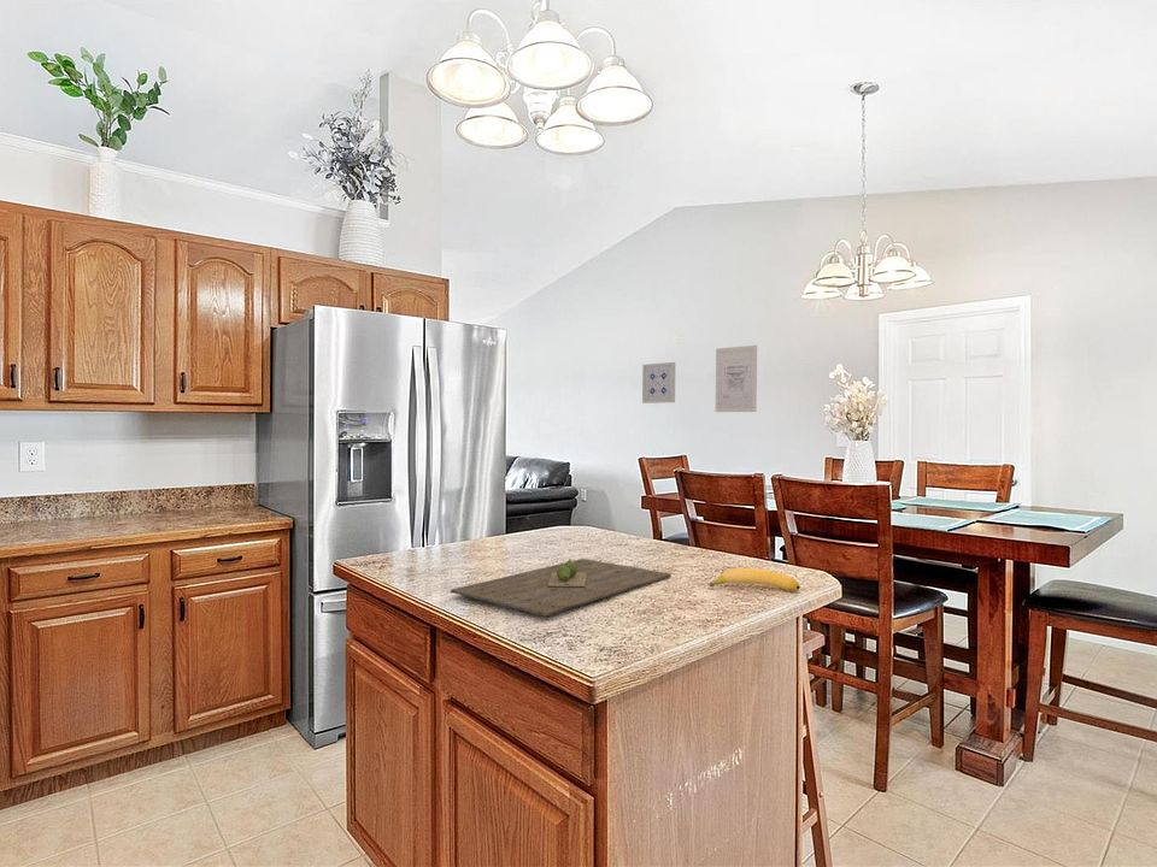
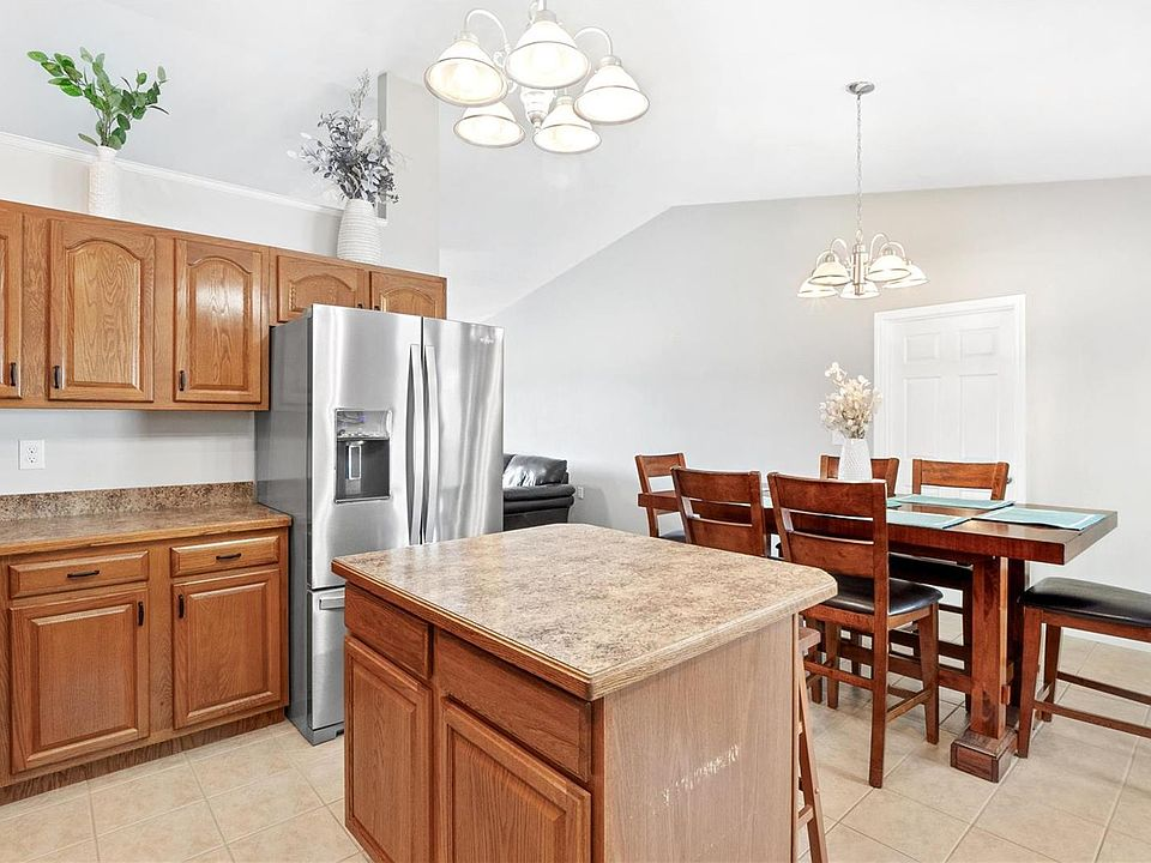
- wall art [715,344,758,413]
- wall art [641,361,676,405]
- cutting board [450,558,673,617]
- banana [707,567,801,592]
